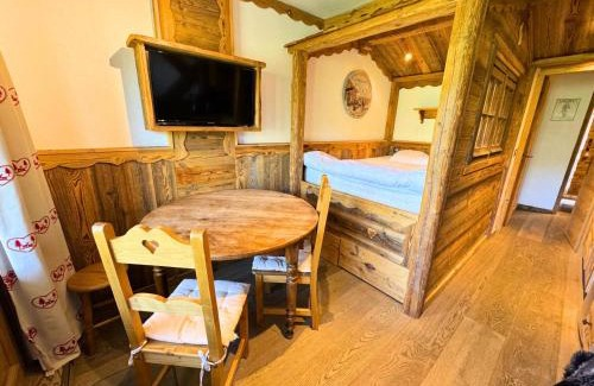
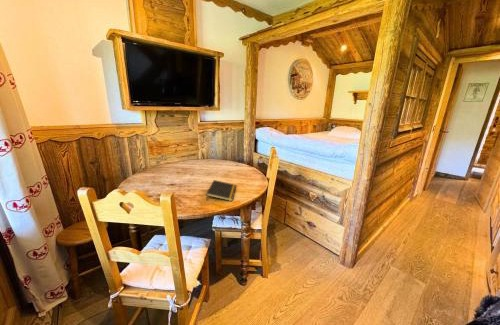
+ notepad [205,179,237,202]
